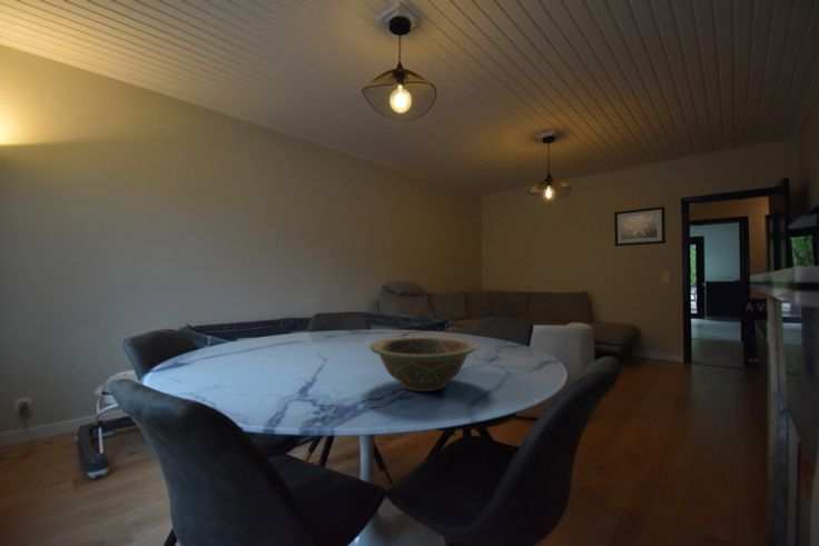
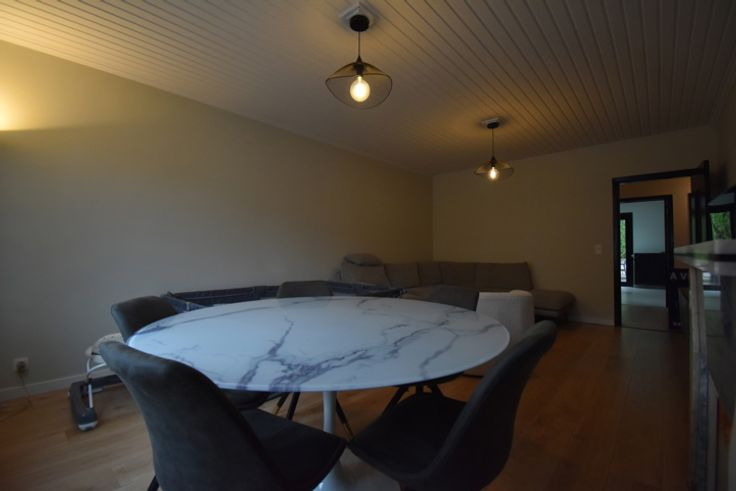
- decorative bowl [369,335,477,393]
- wall art [613,206,667,247]
